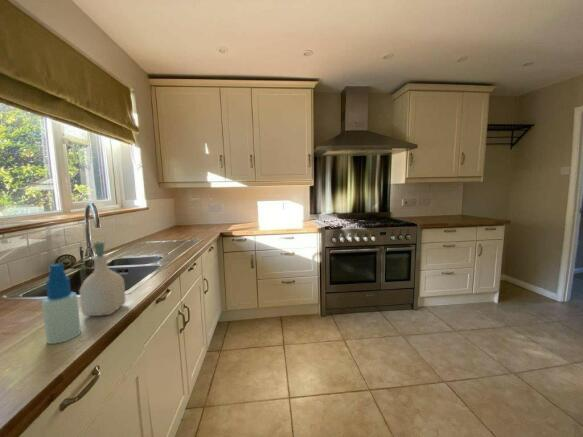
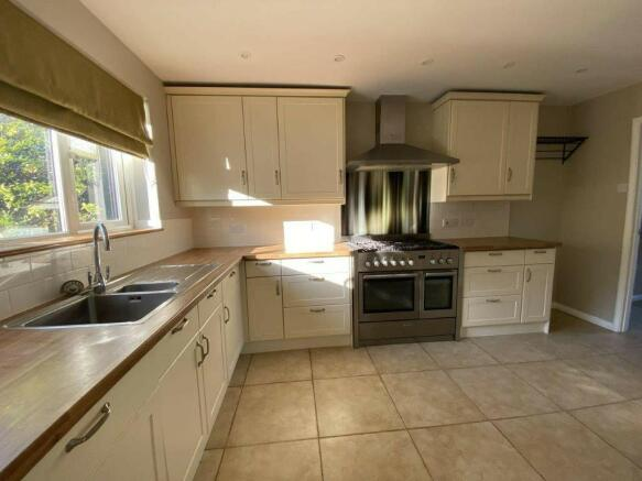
- spray bottle [41,262,82,345]
- soap bottle [78,241,127,317]
